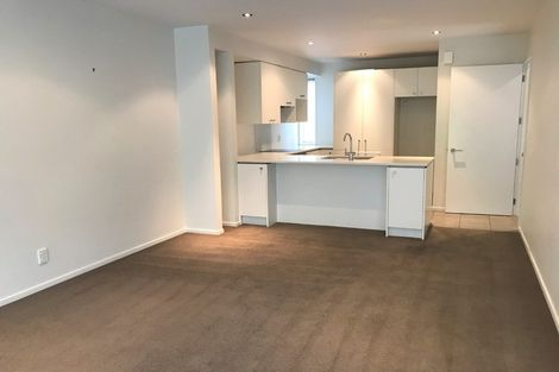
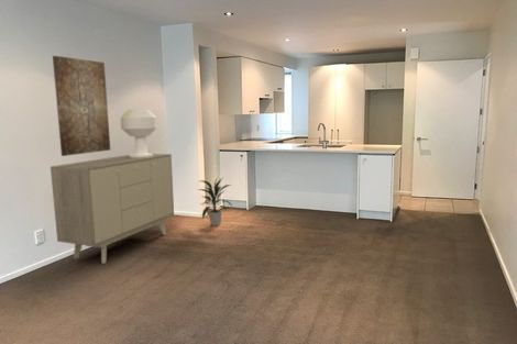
+ table lamp [120,109,158,157]
+ wall art [52,55,111,157]
+ indoor plant [195,177,234,226]
+ sideboard [50,153,175,265]
